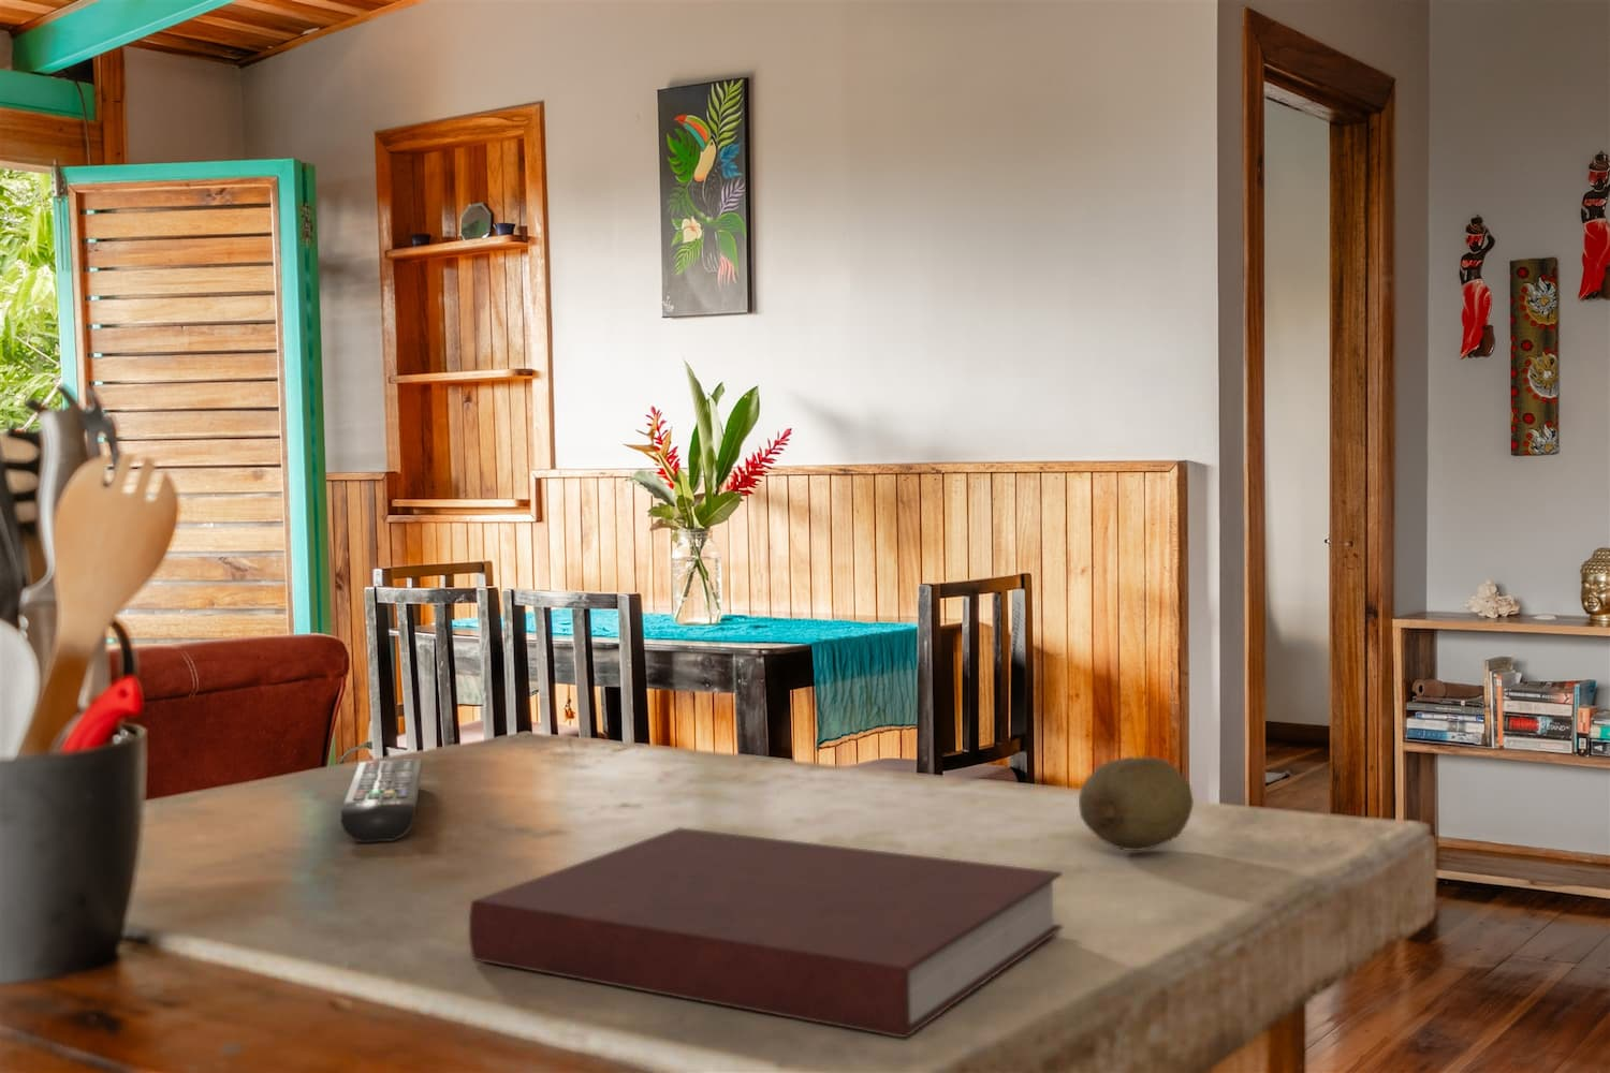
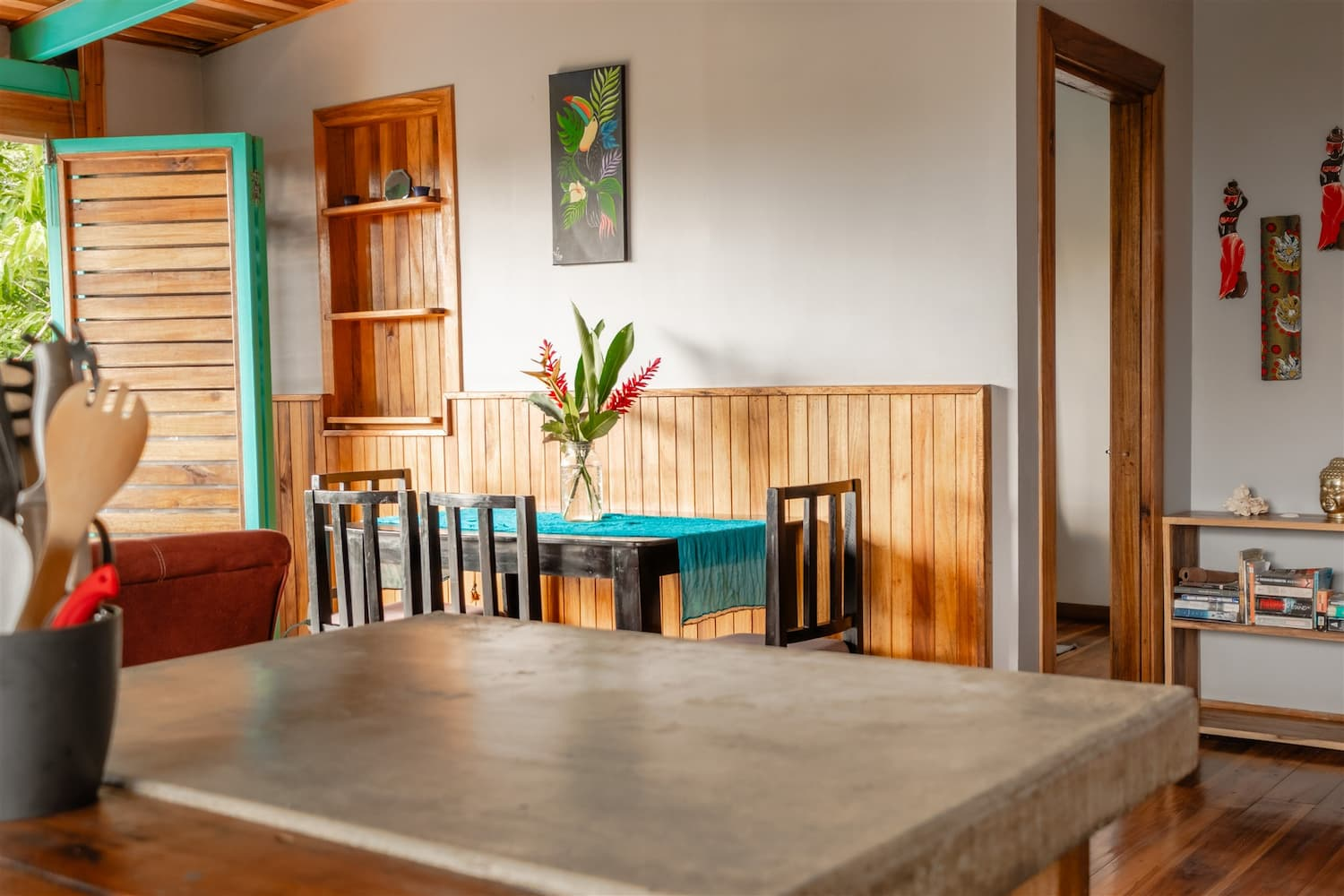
- notebook [468,826,1065,1038]
- remote control [340,758,424,843]
- fruit [1078,756,1194,851]
